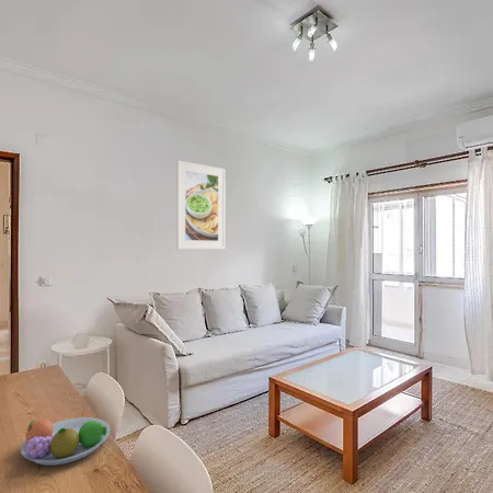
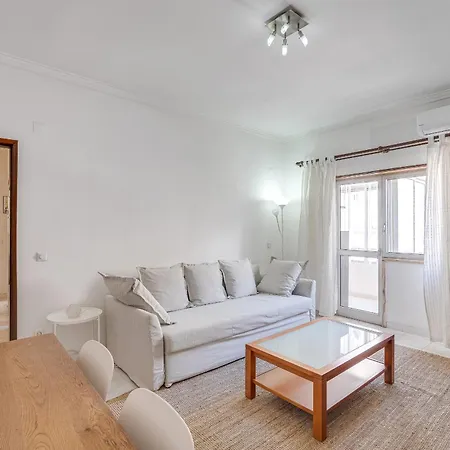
- fruit bowl [20,416,112,467]
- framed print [175,159,227,250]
